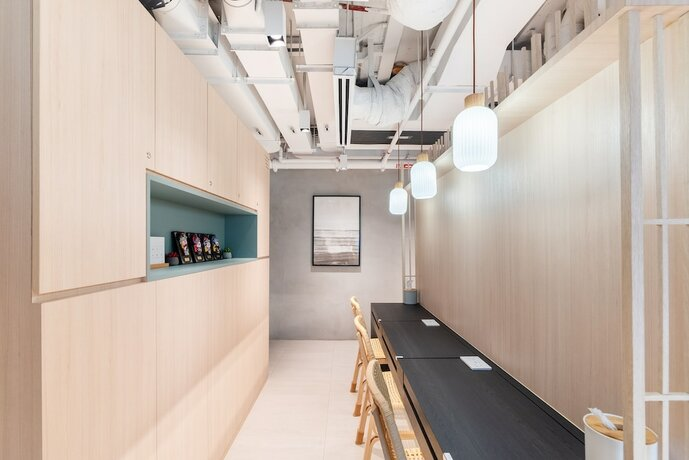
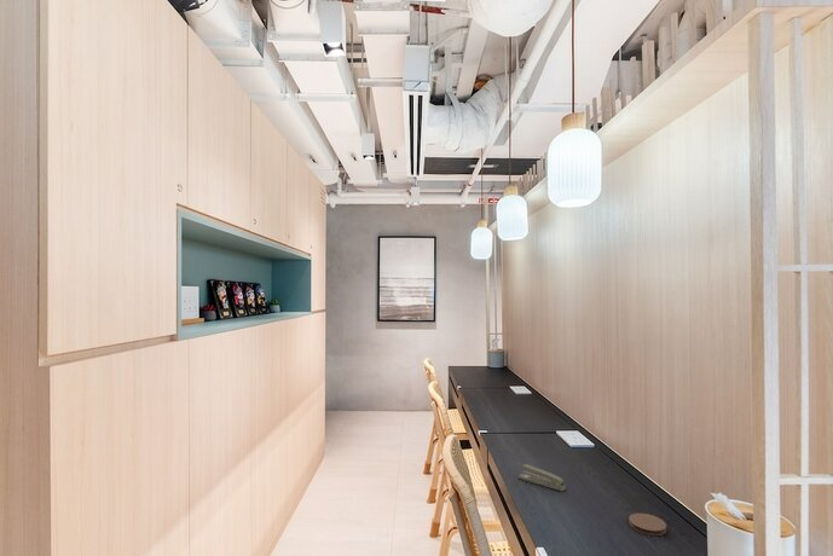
+ stapler [517,463,567,492]
+ coaster [627,512,667,537]
